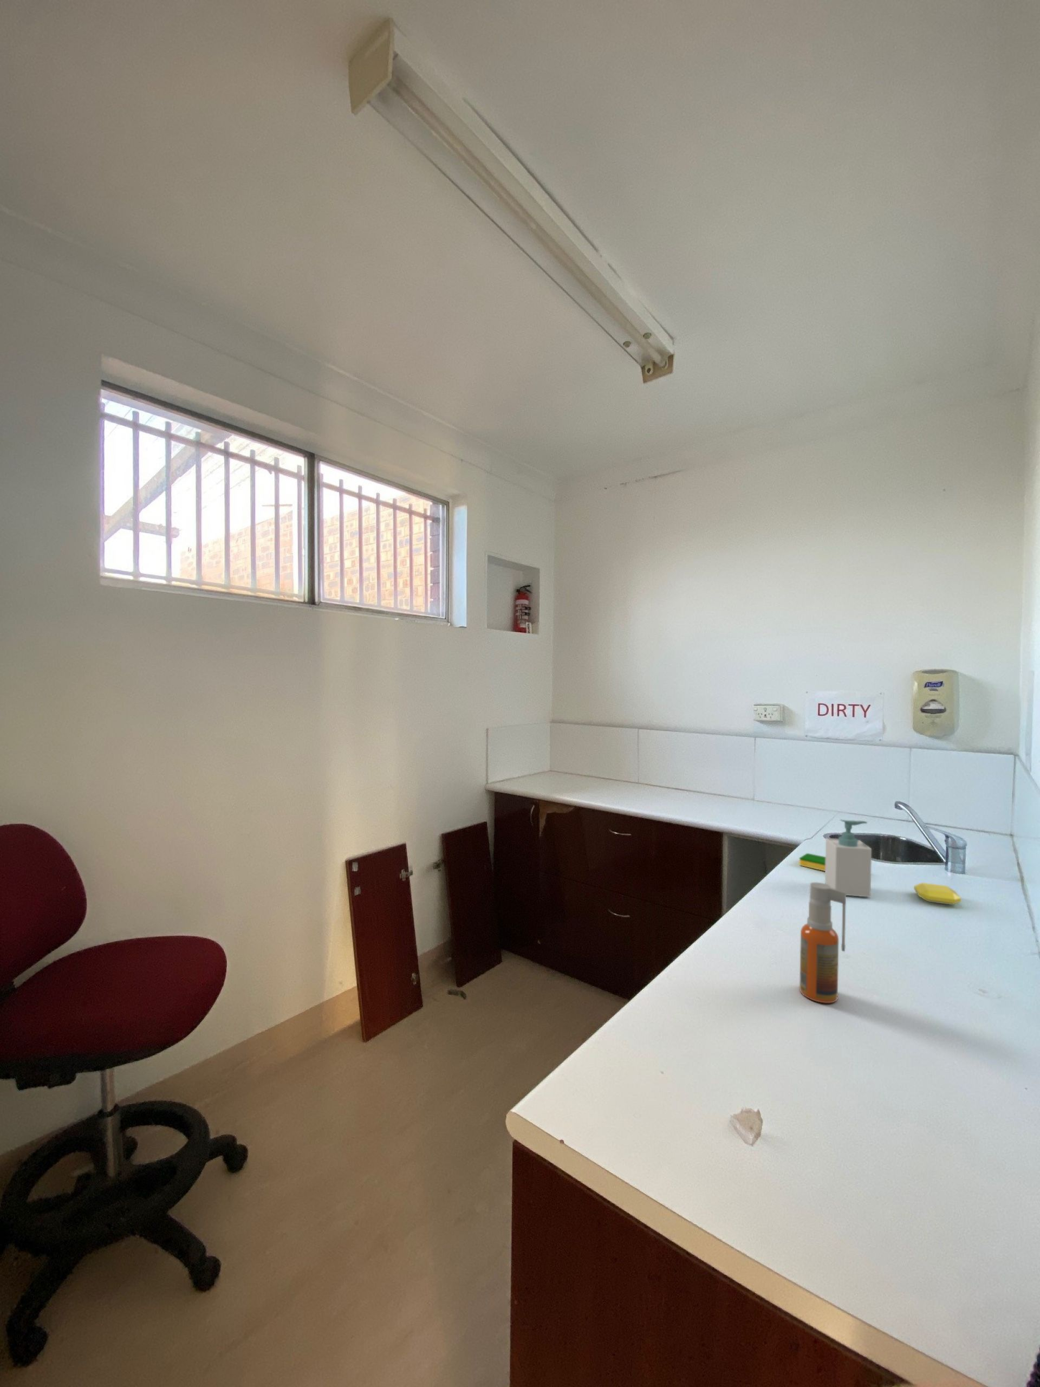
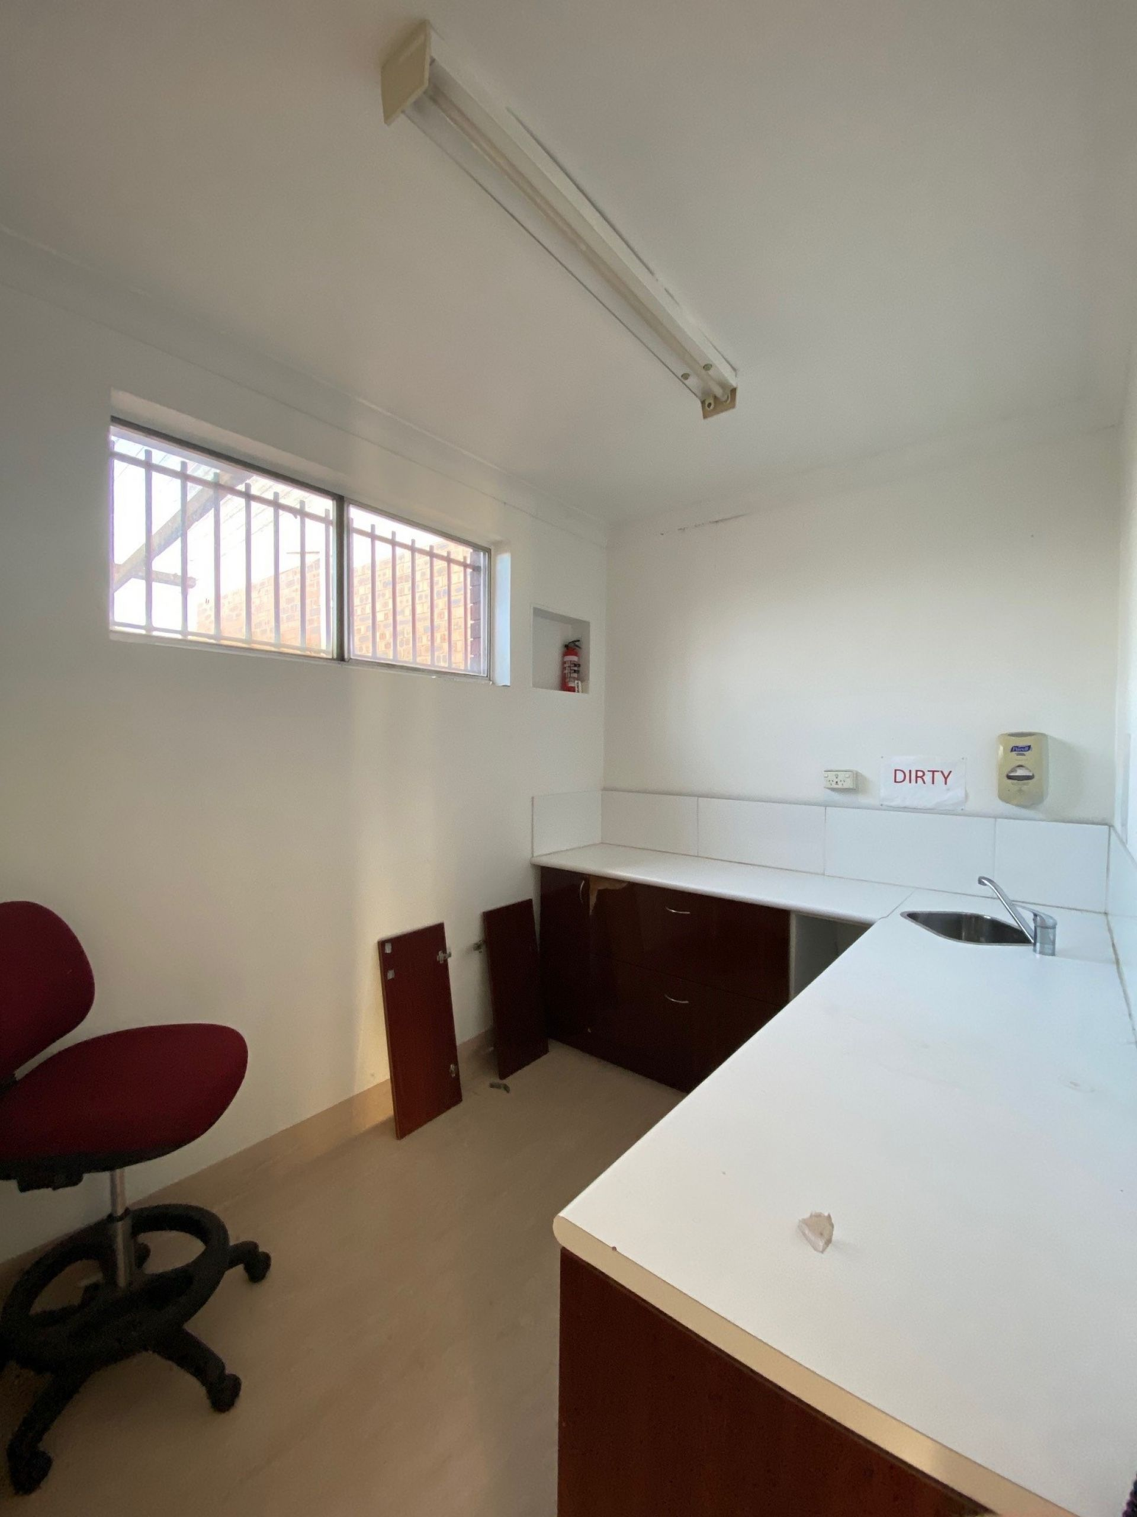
- dish sponge [799,853,826,872]
- spray bottle [799,882,847,1004]
- soap bottle [825,819,872,898]
- soap bar [913,882,962,905]
